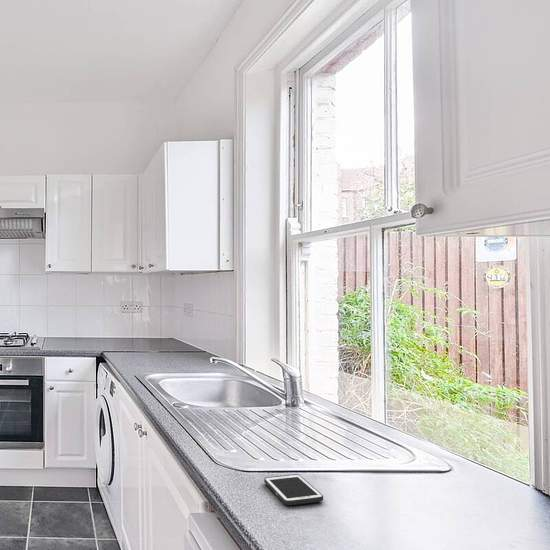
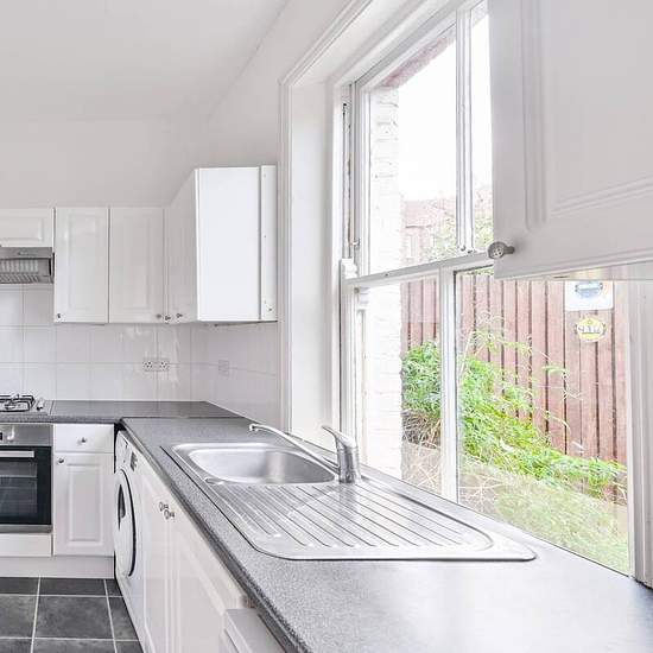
- cell phone [263,473,324,506]
